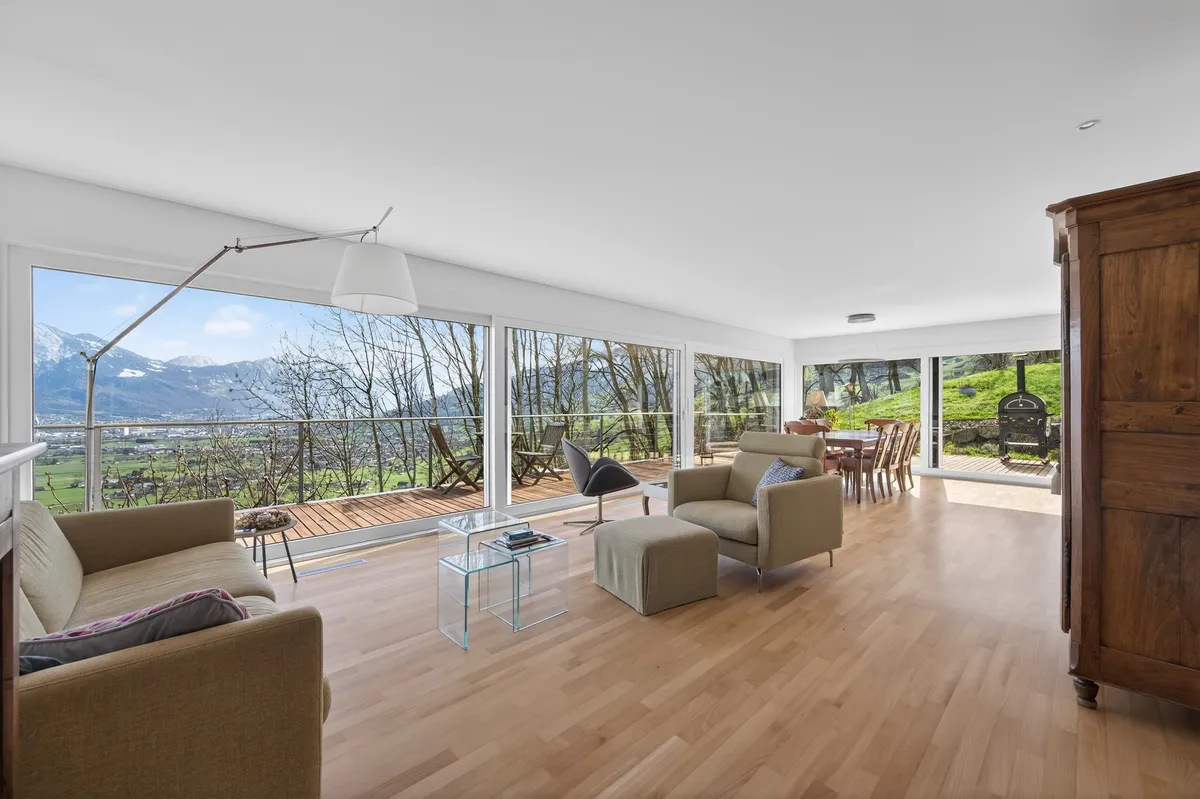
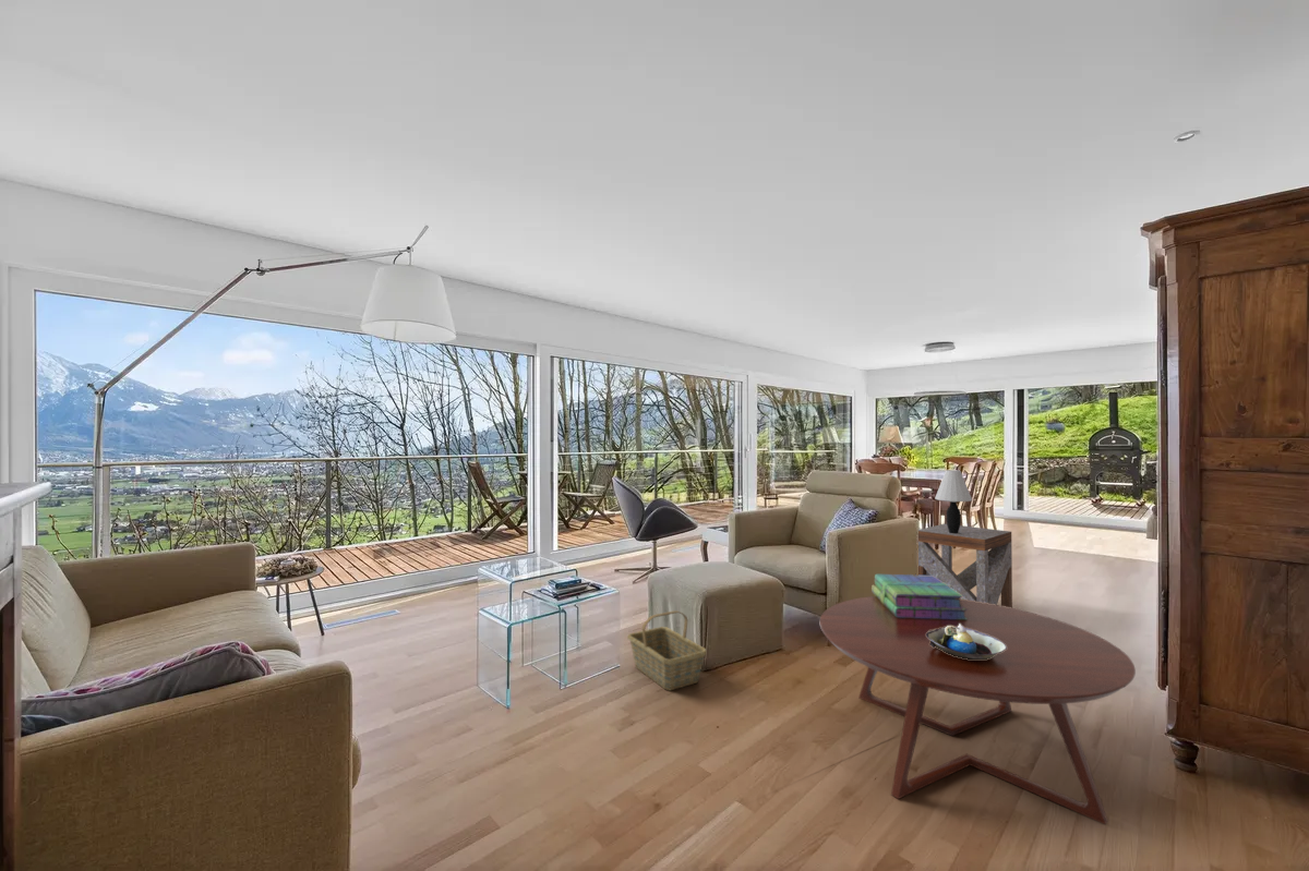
+ basket [626,609,707,692]
+ side table [917,523,1013,608]
+ decorative bowl [926,624,1007,660]
+ table lamp [934,469,973,533]
+ stack of books [870,573,968,620]
+ coffee table [819,595,1137,825]
